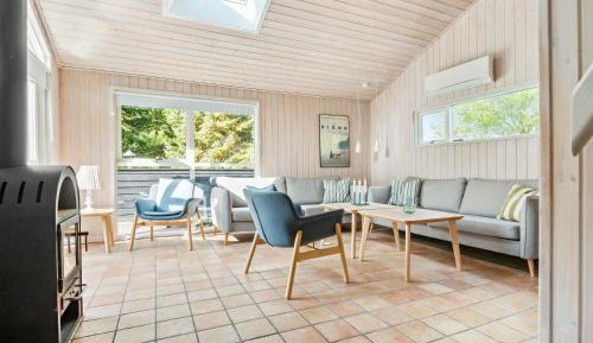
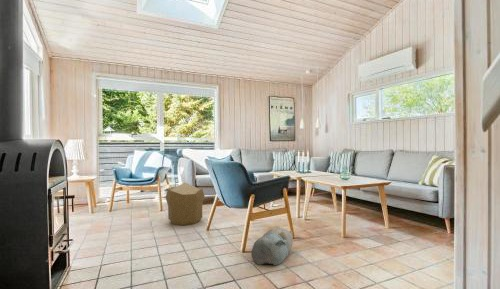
+ pouf [164,182,206,227]
+ plush toy [250,227,294,266]
